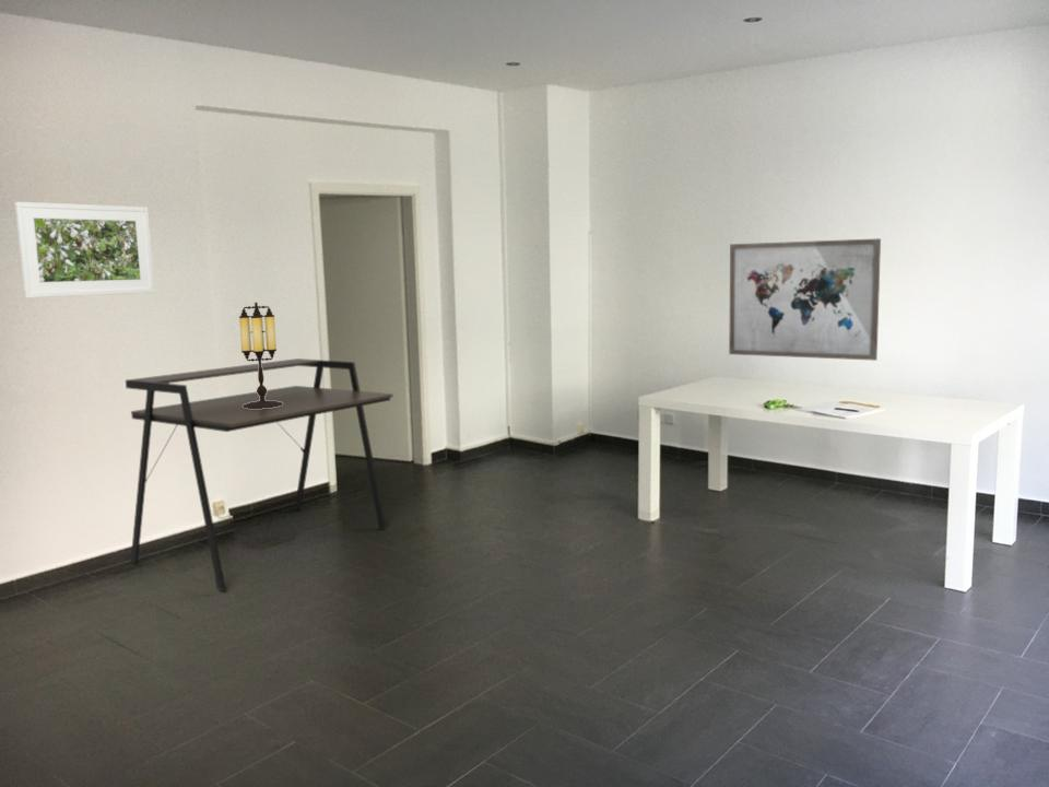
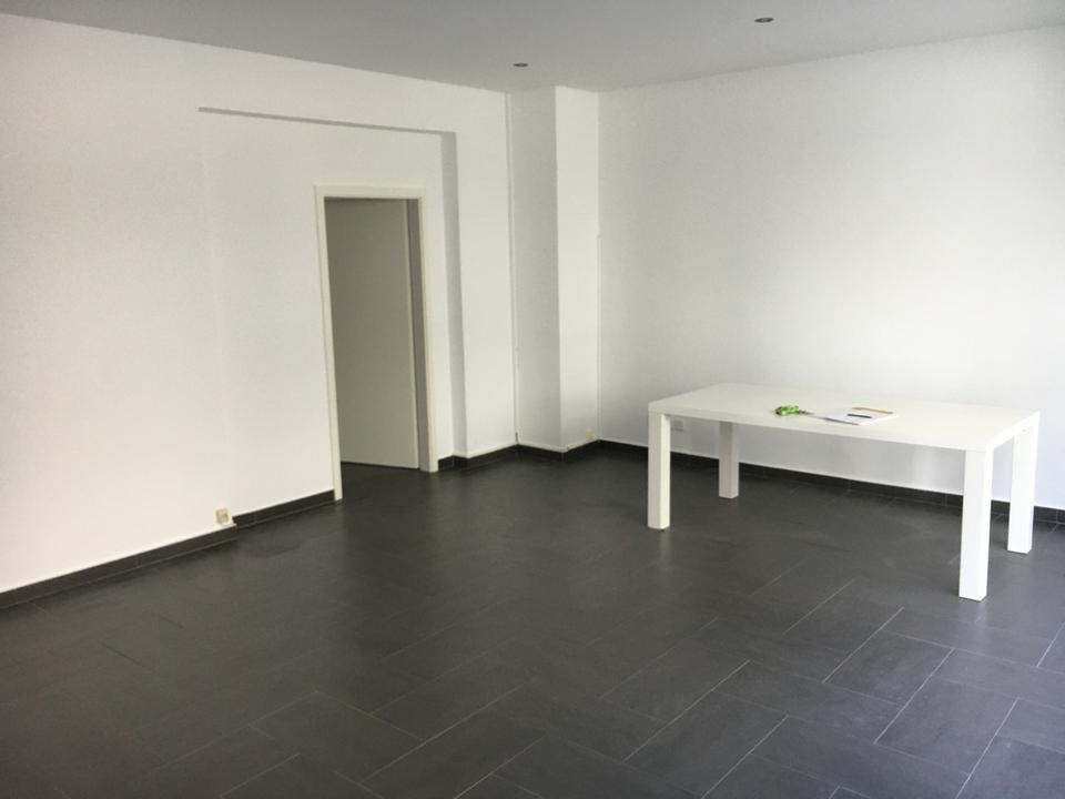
- table lamp [238,302,283,409]
- desk [125,357,394,590]
- wall art [728,237,882,362]
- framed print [14,201,155,299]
